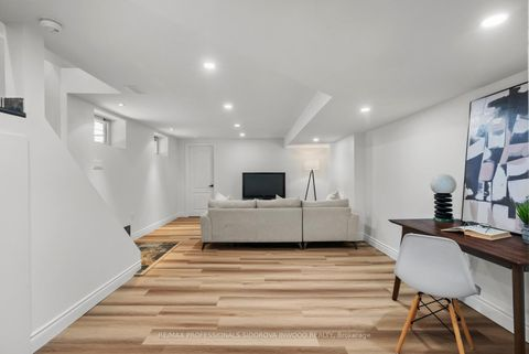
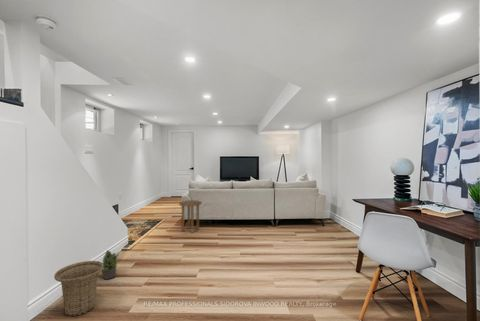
+ basket [53,260,104,317]
+ side table [178,199,203,234]
+ potted plant [101,249,121,280]
